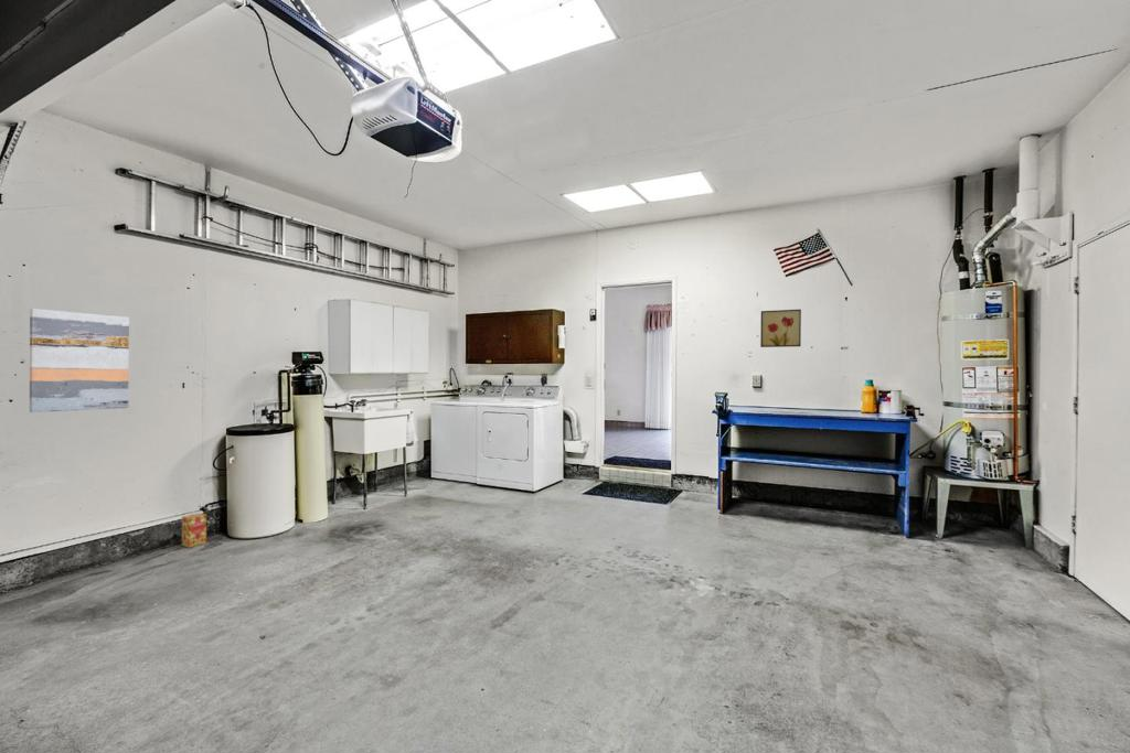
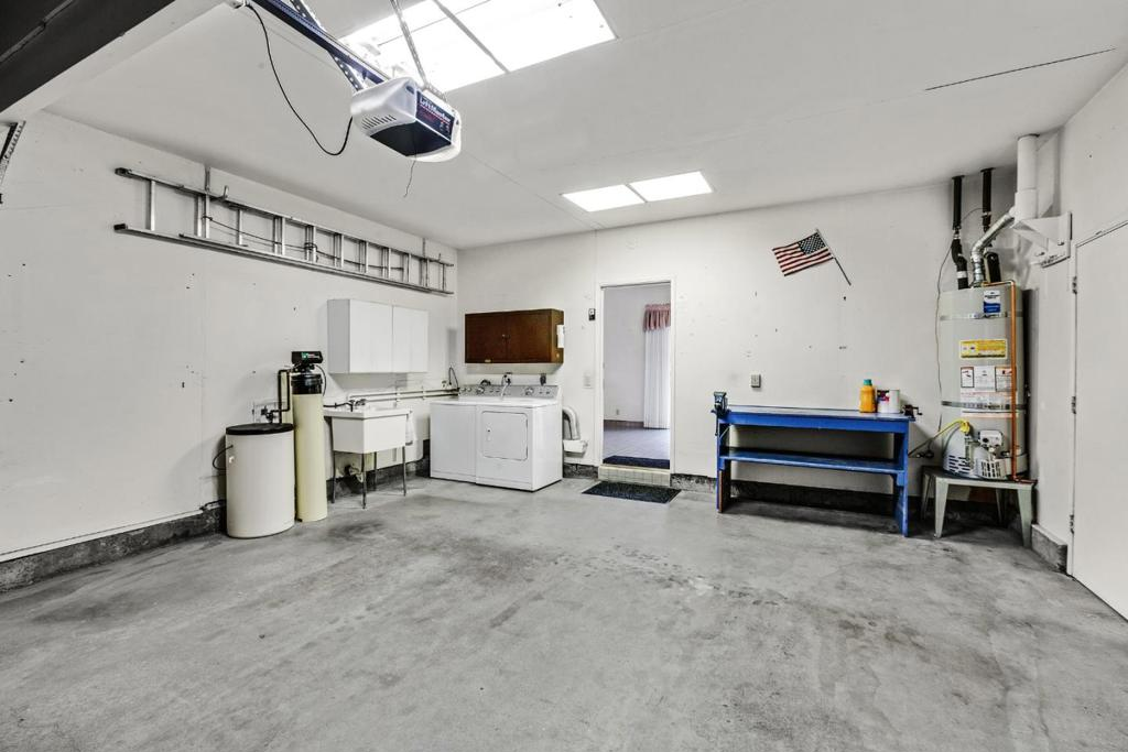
- cardboard box [181,512,207,549]
- wall art [759,309,802,348]
- wall art [29,308,130,413]
